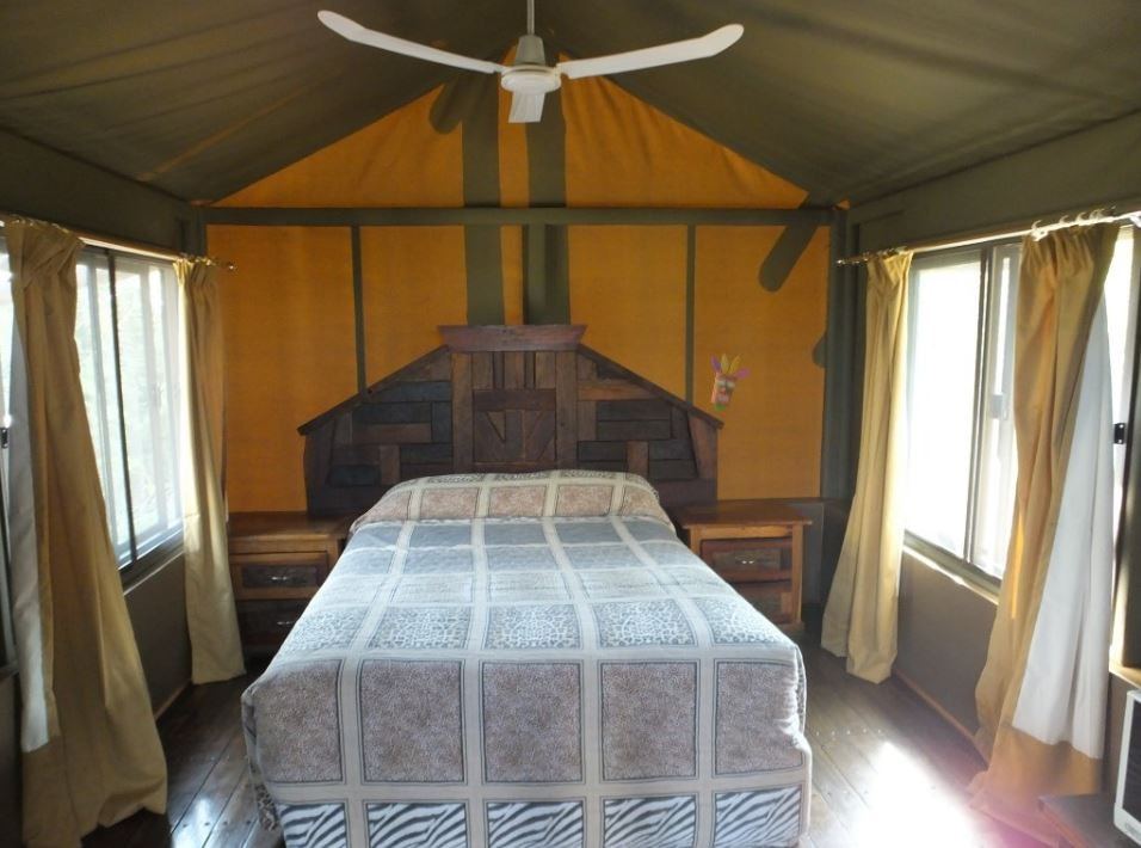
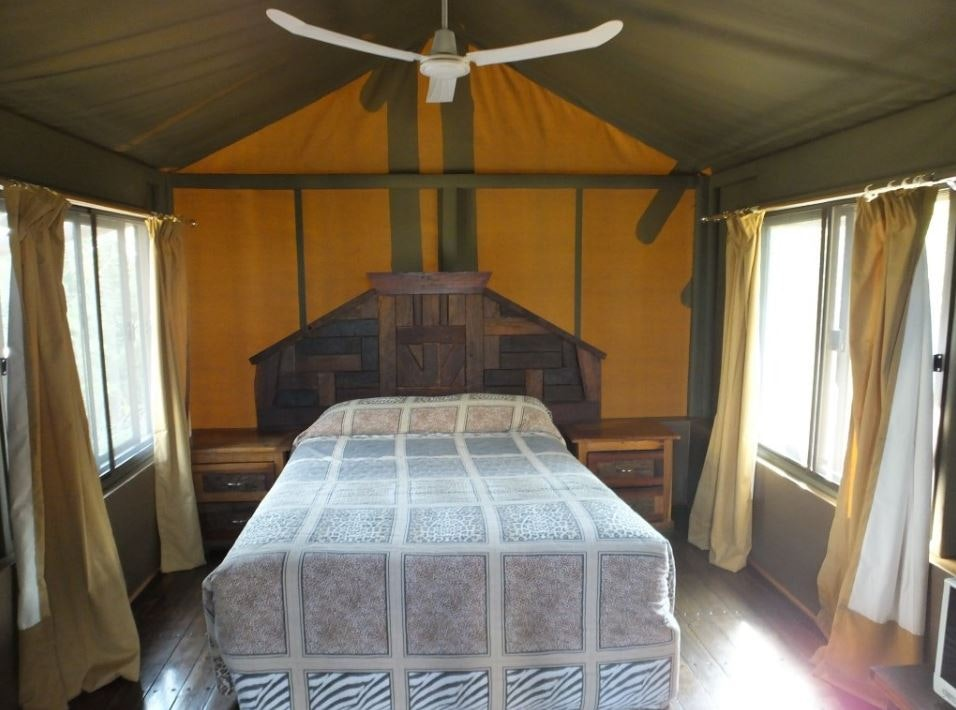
- decorative mask [710,352,752,413]
